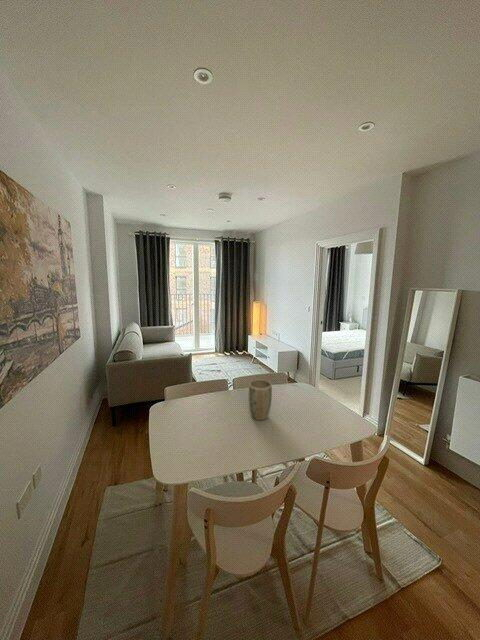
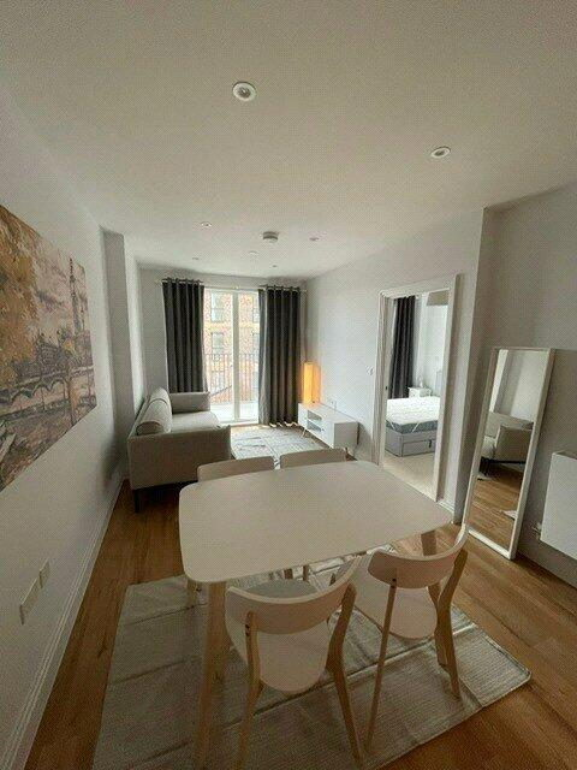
- plant pot [248,379,273,421]
